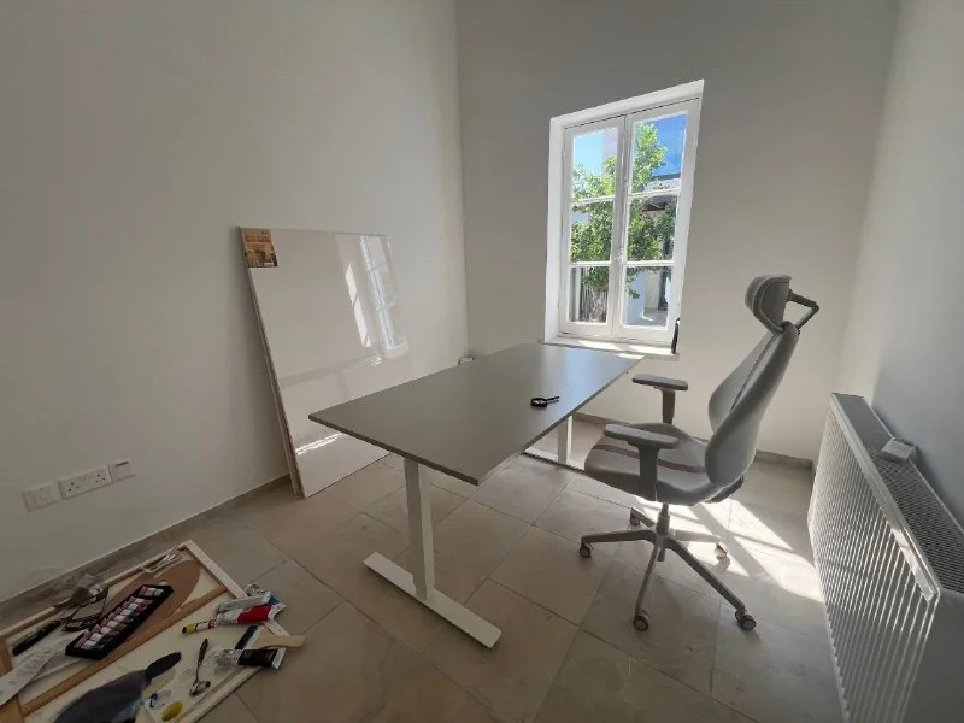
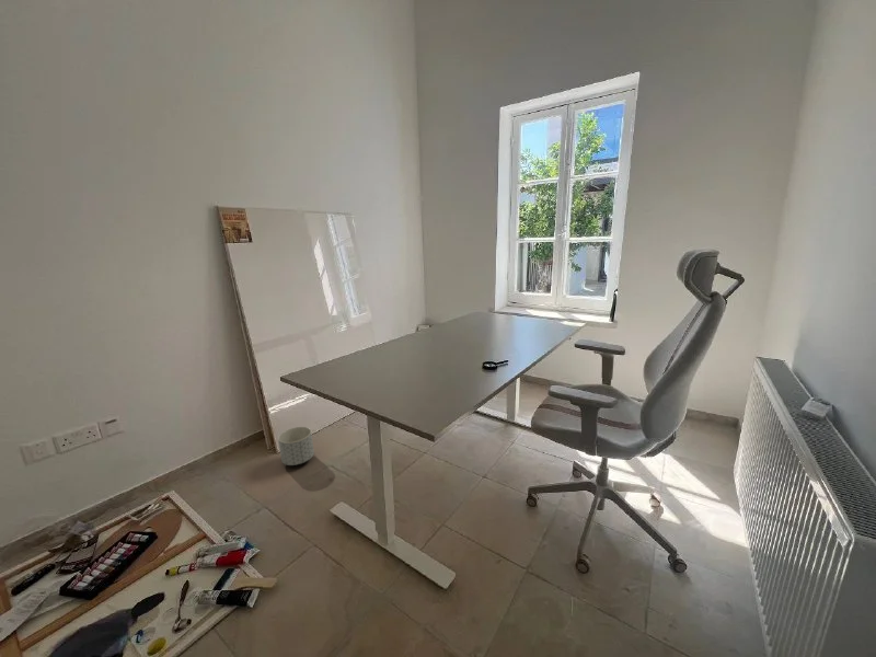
+ planter [277,426,315,466]
